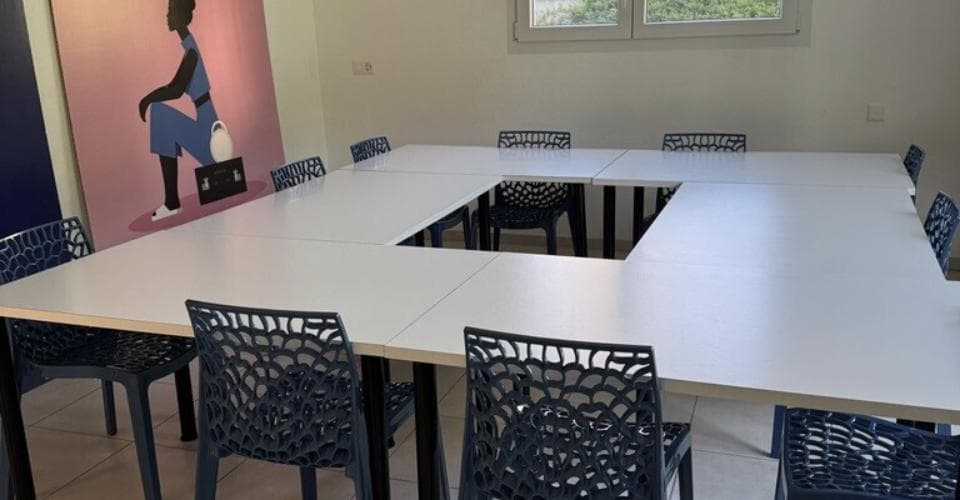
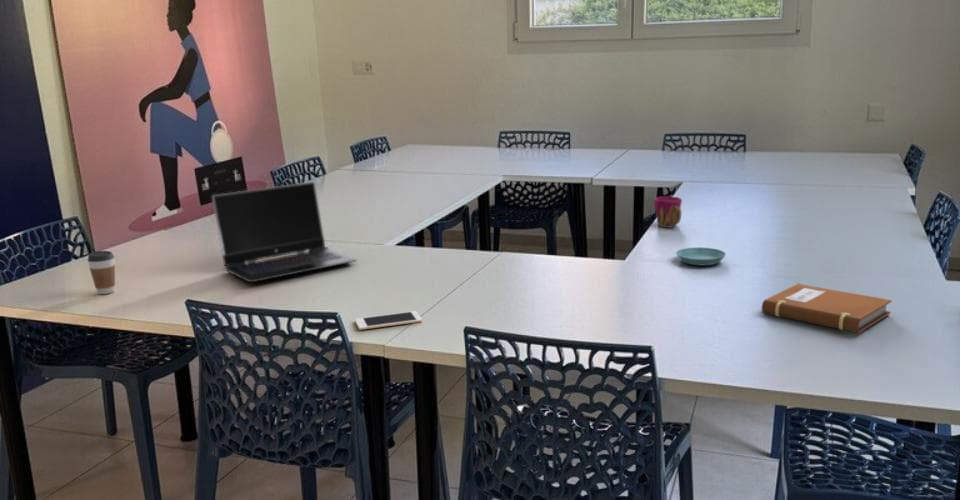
+ notebook [760,283,893,334]
+ laptop computer [211,181,357,283]
+ cell phone [354,310,423,331]
+ cup [653,195,683,229]
+ coffee cup [86,250,116,295]
+ saucer [675,246,727,266]
